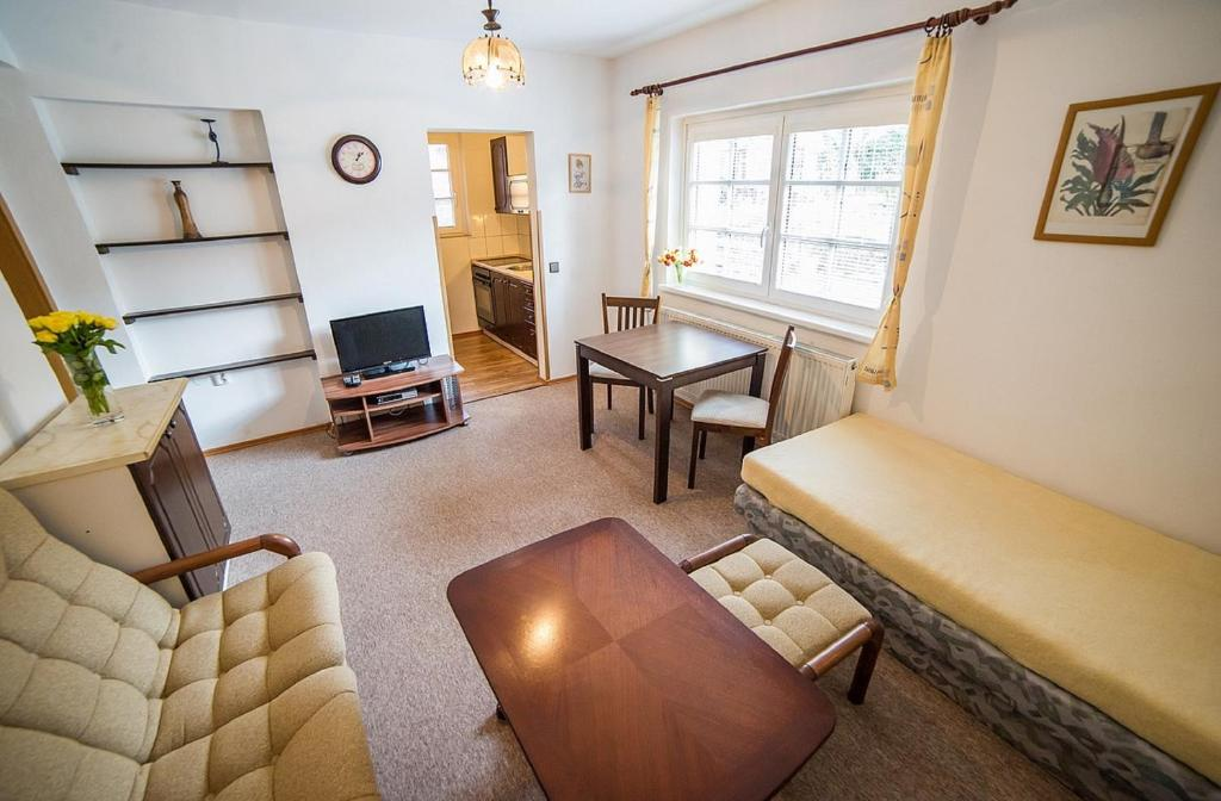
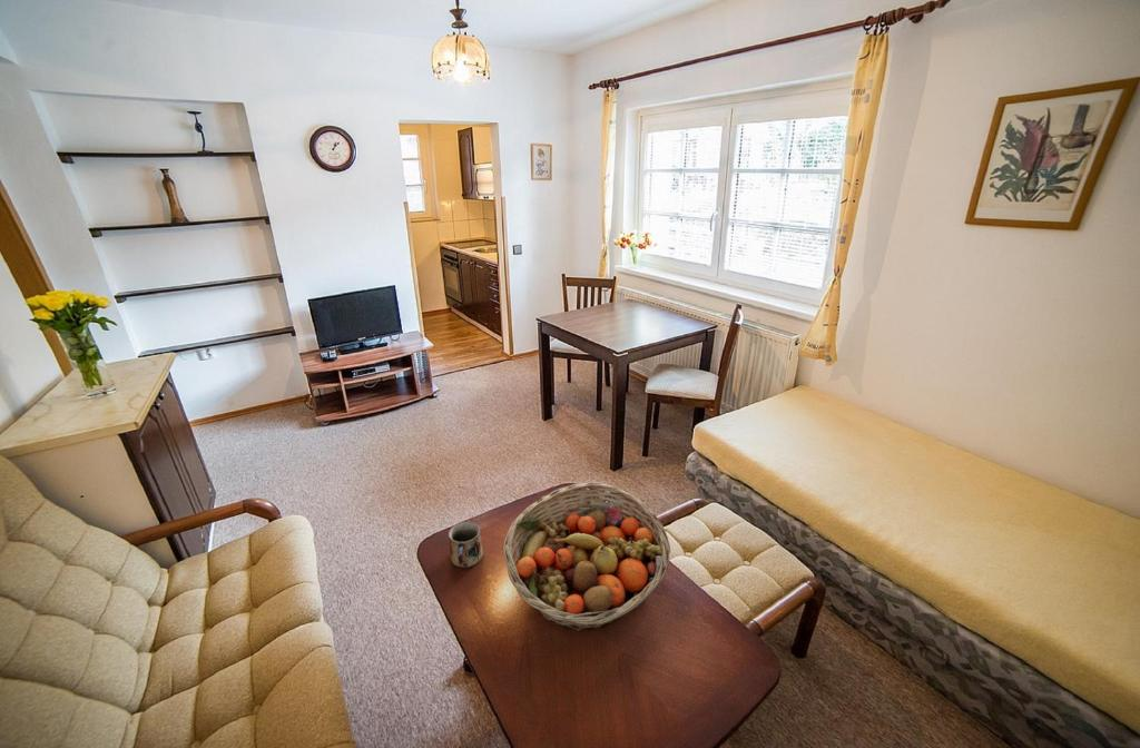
+ fruit basket [502,481,671,632]
+ mug [448,521,484,569]
